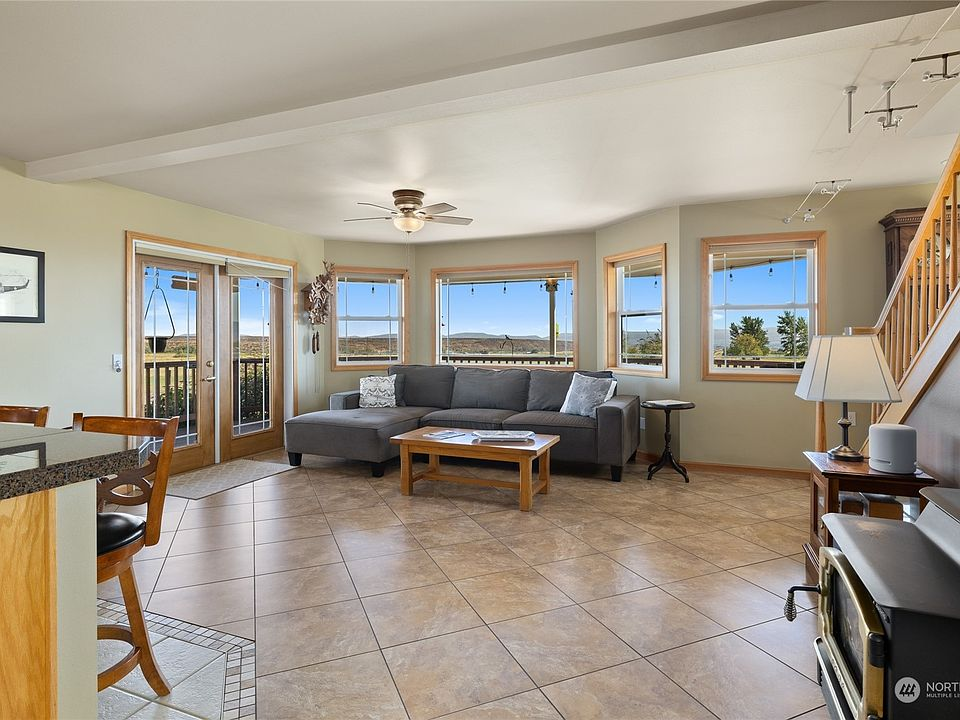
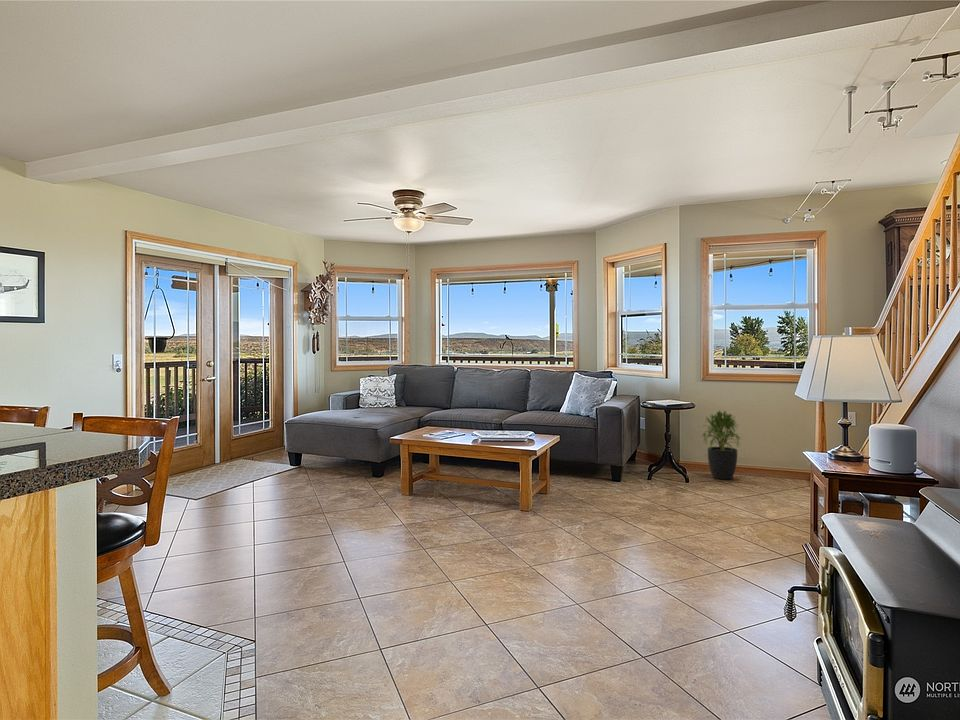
+ potted plant [701,410,743,480]
